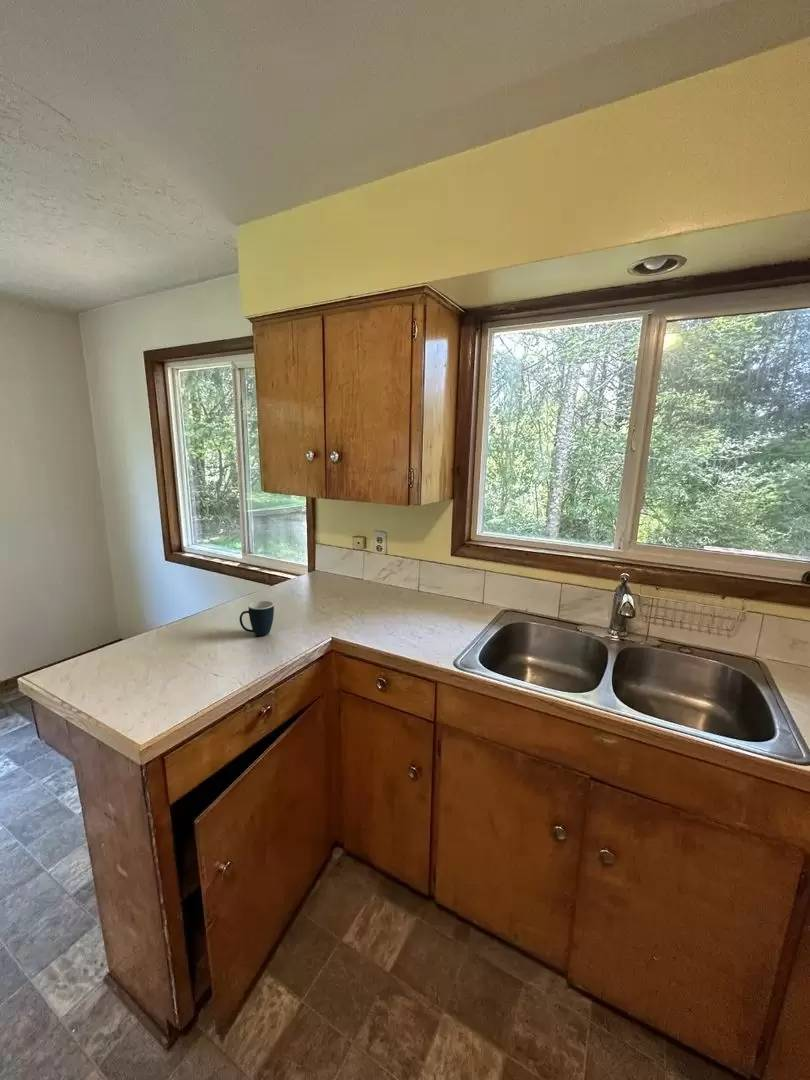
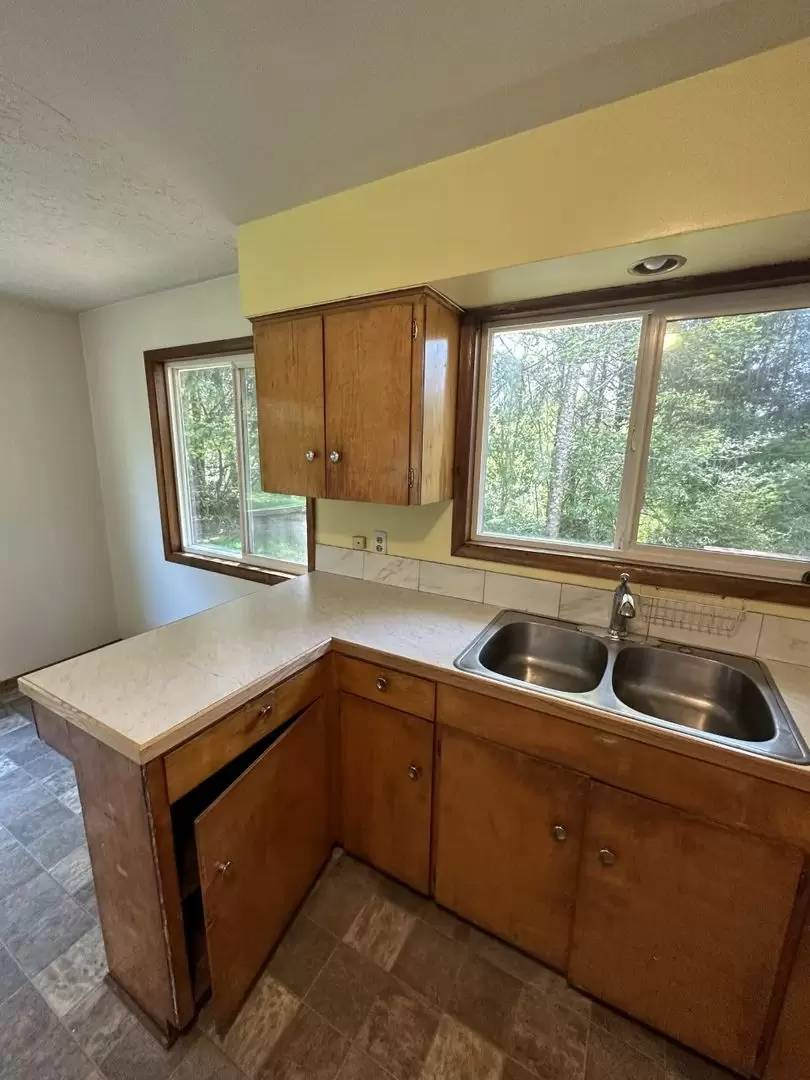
- mug [239,600,275,637]
